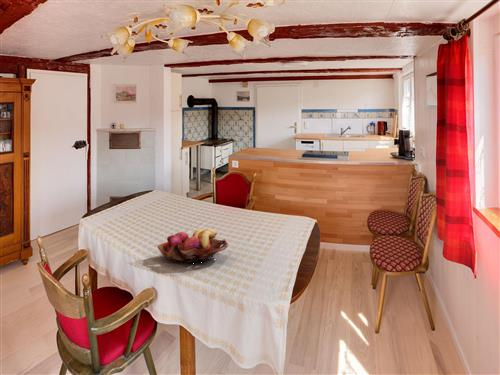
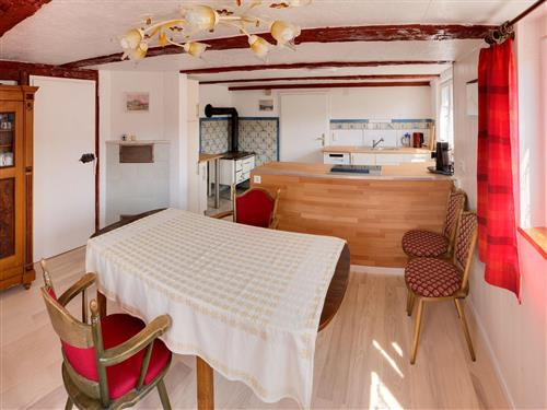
- fruit basket [156,228,229,264]
